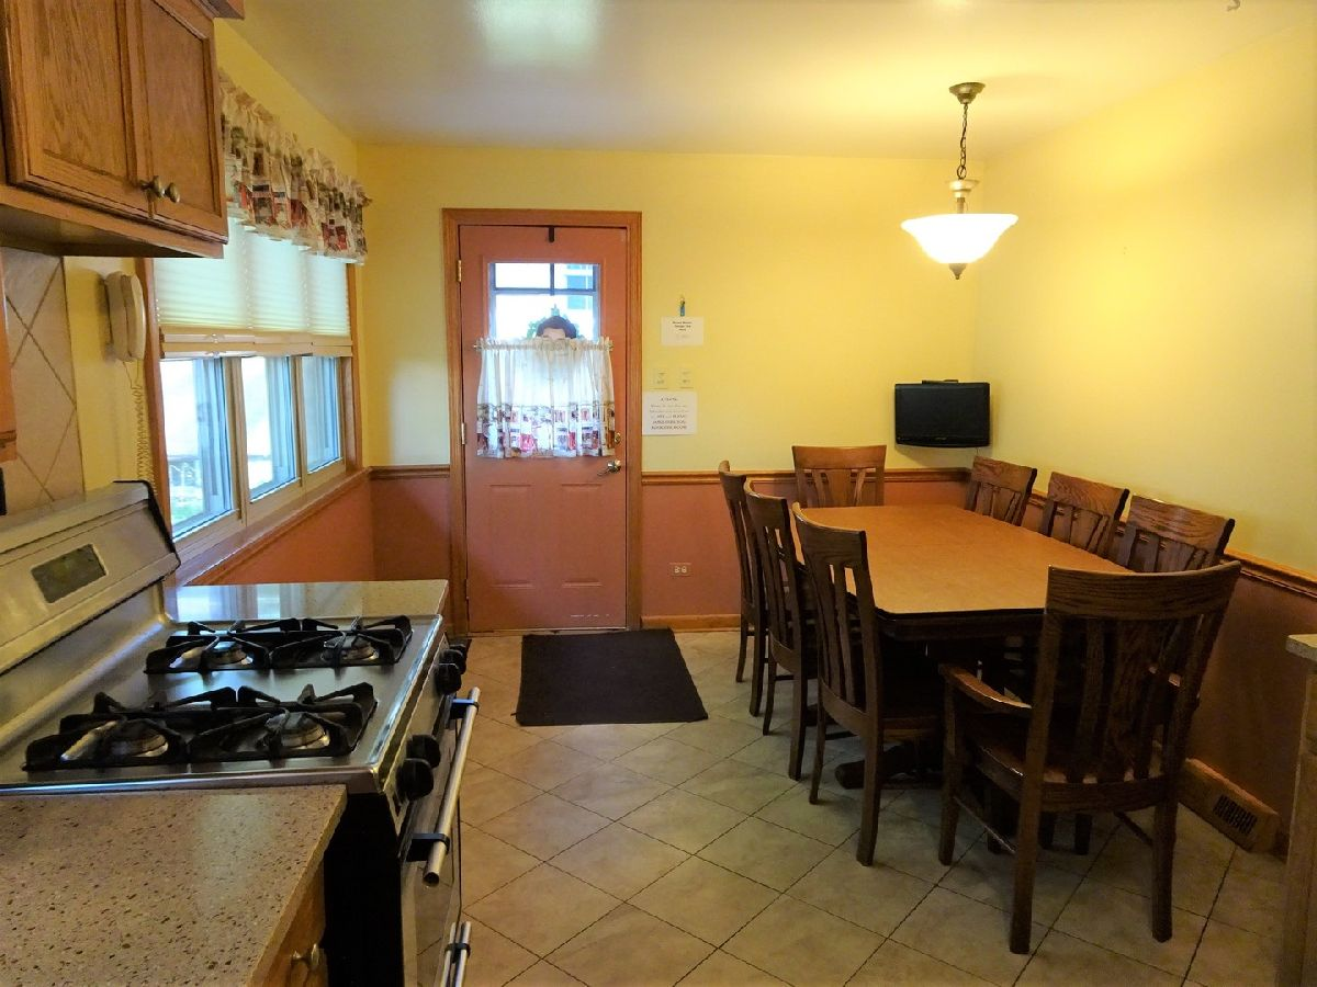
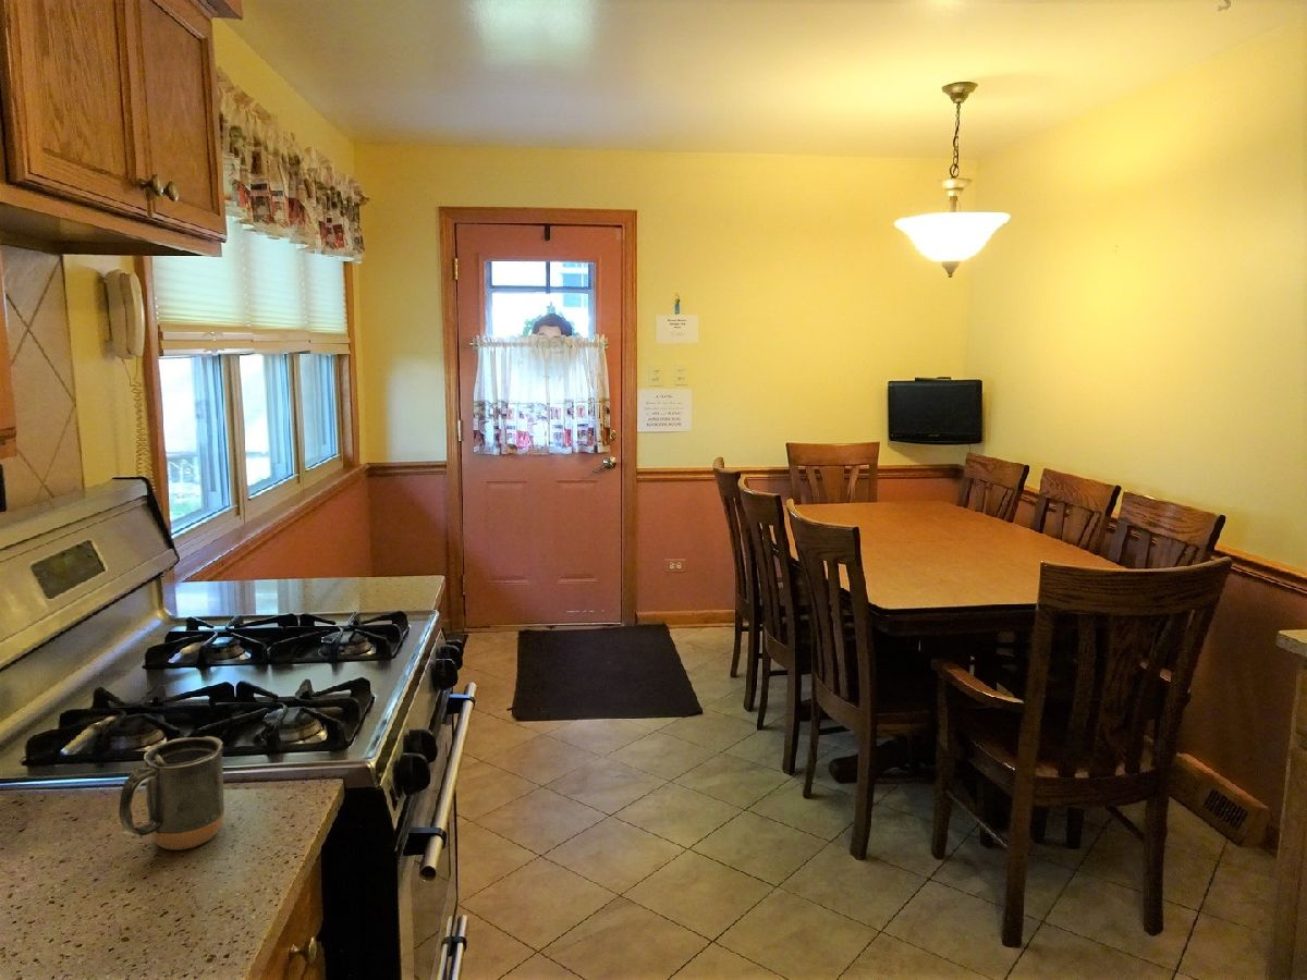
+ mug [118,735,225,852]
